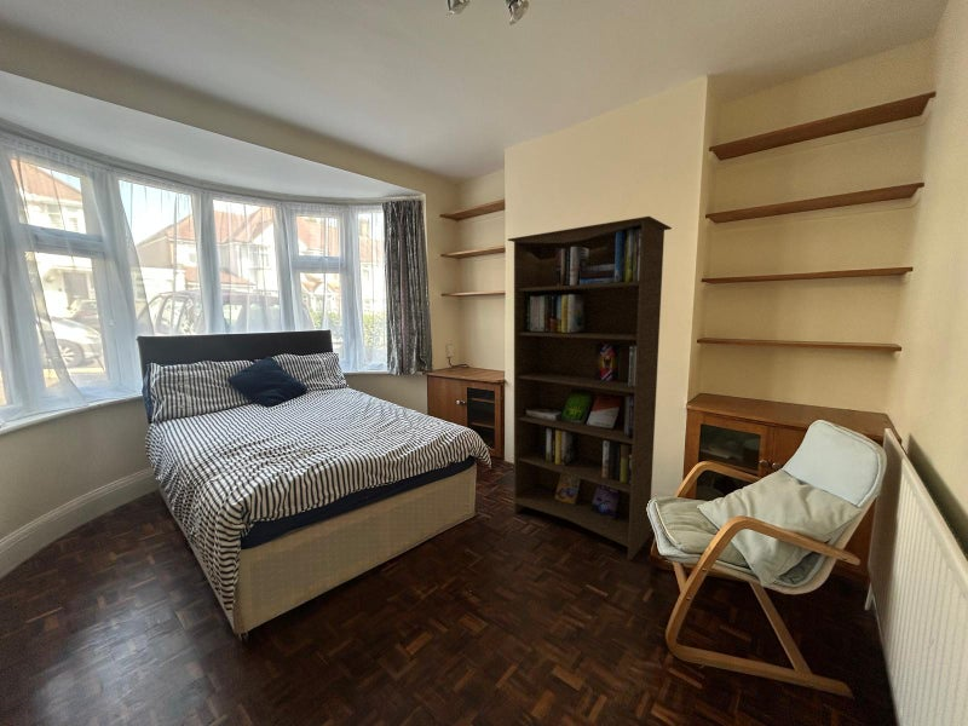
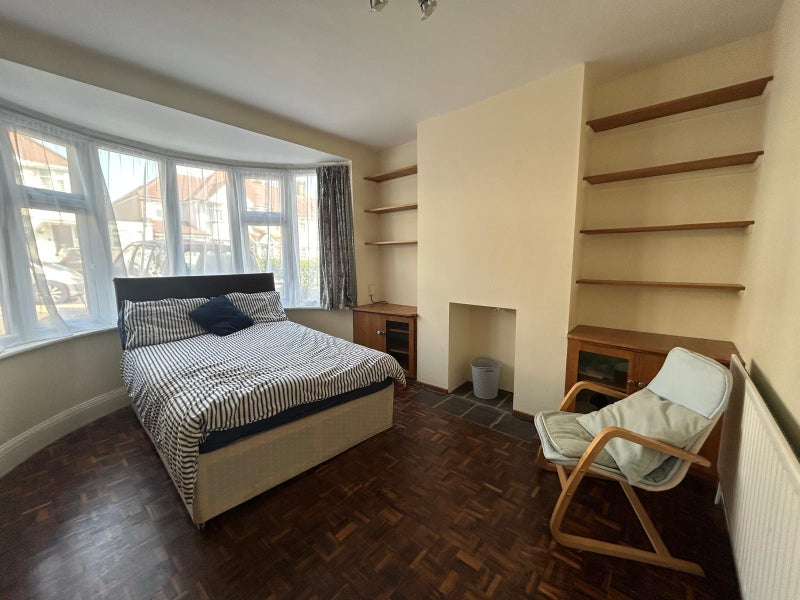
- bookcase [507,215,673,561]
